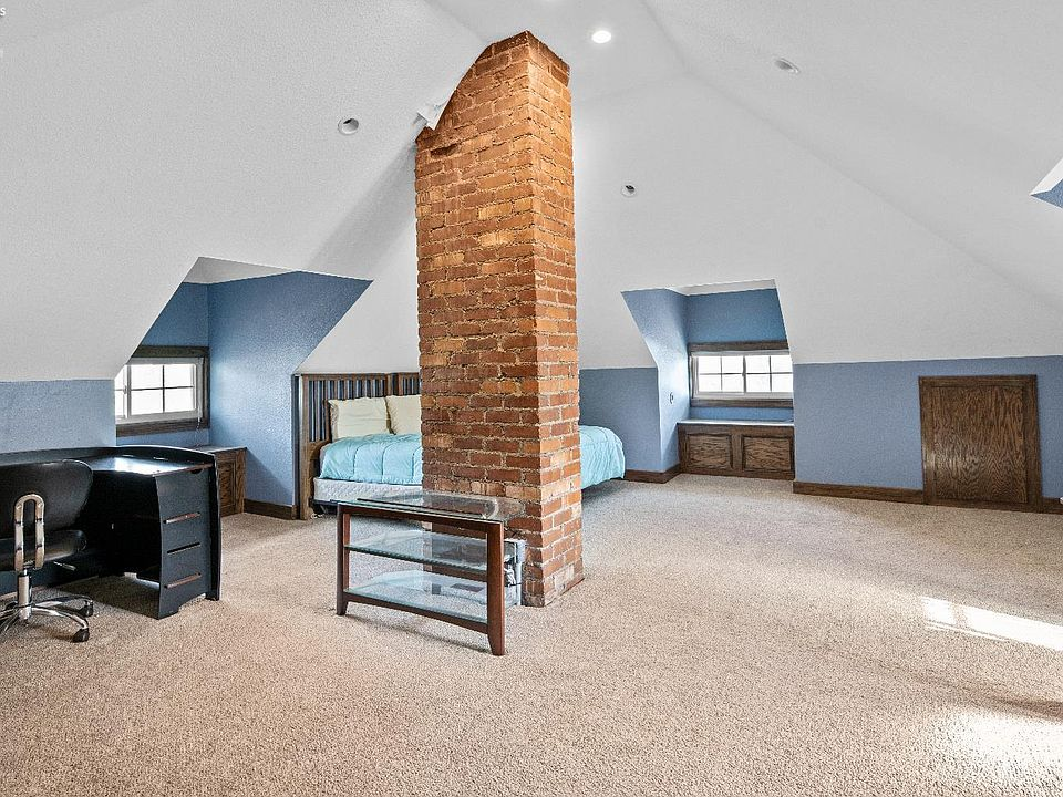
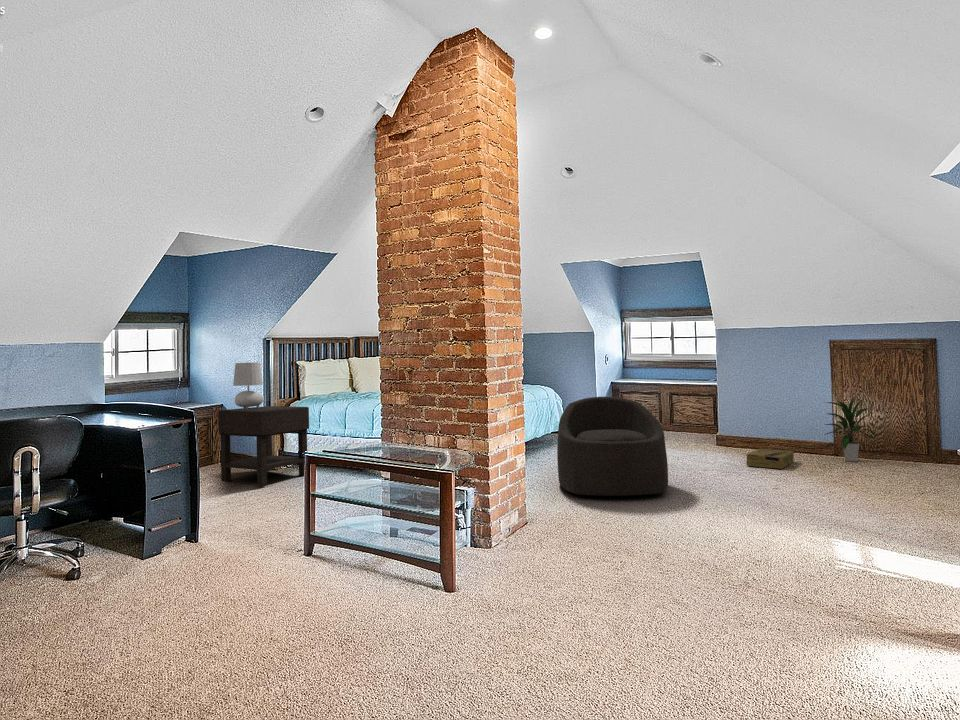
+ nightstand [217,405,310,486]
+ table lamp [232,361,265,409]
+ cardboard box [746,448,795,470]
+ armchair [556,396,669,497]
+ indoor plant [823,394,878,462]
